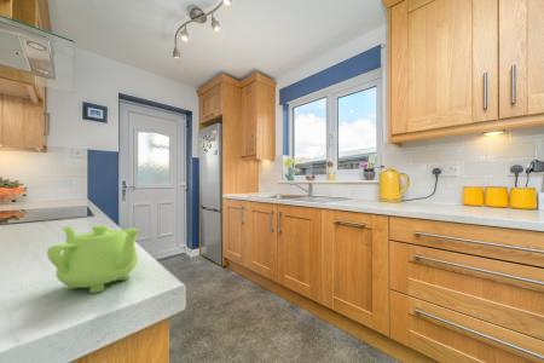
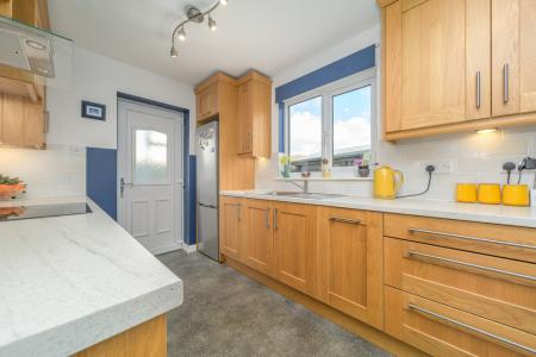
- teapot [46,224,140,294]
